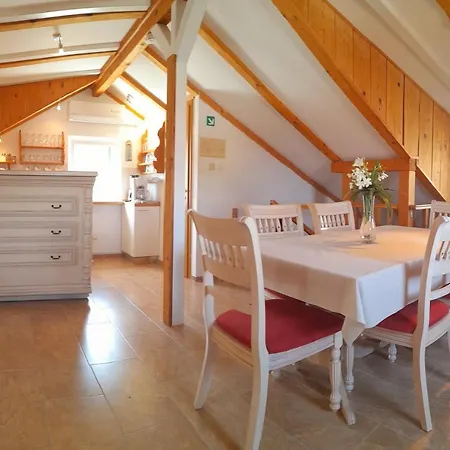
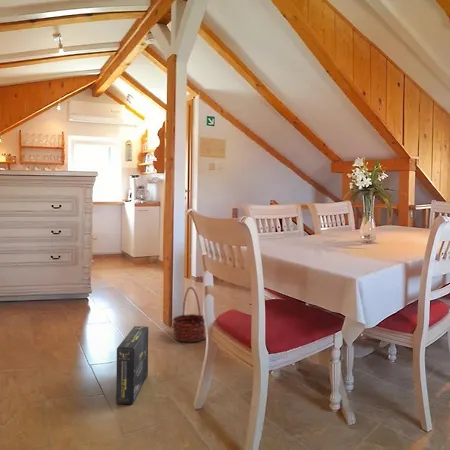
+ box [115,325,149,405]
+ basket [171,286,207,343]
